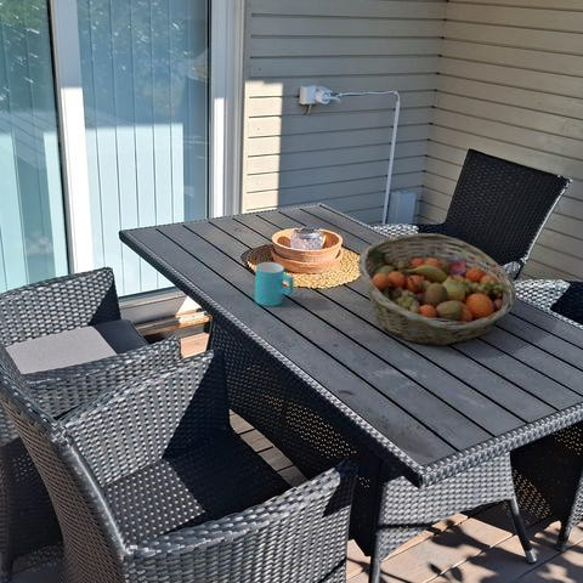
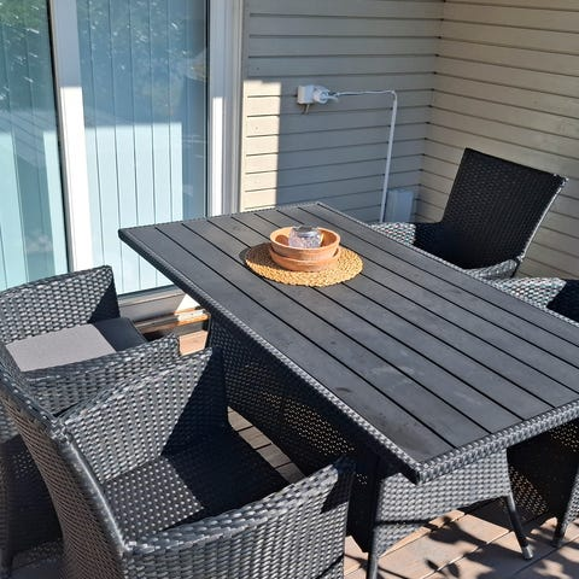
- cup [254,261,295,307]
- fruit basket [357,232,517,347]
